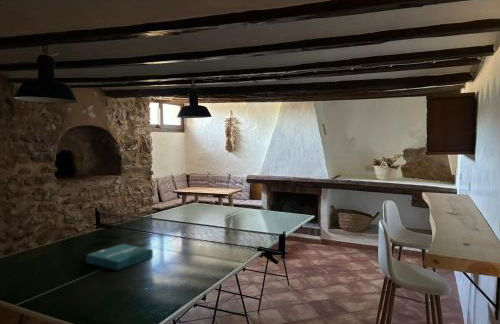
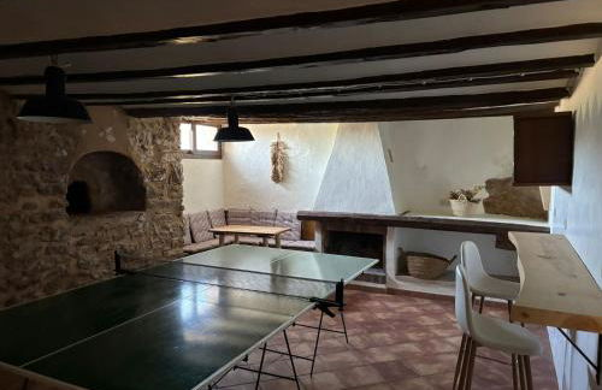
- pizza box [85,243,154,271]
